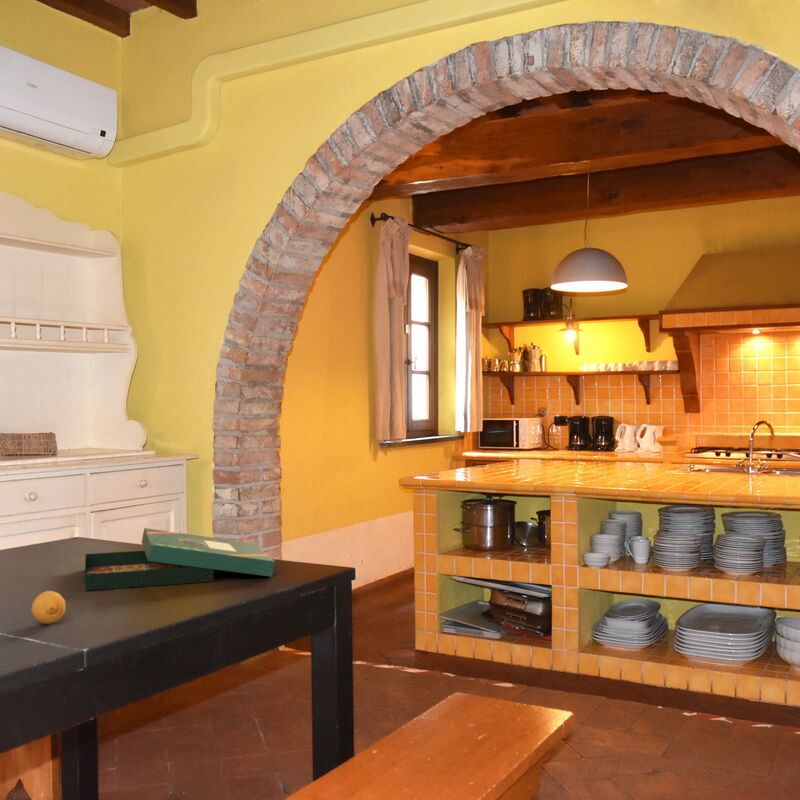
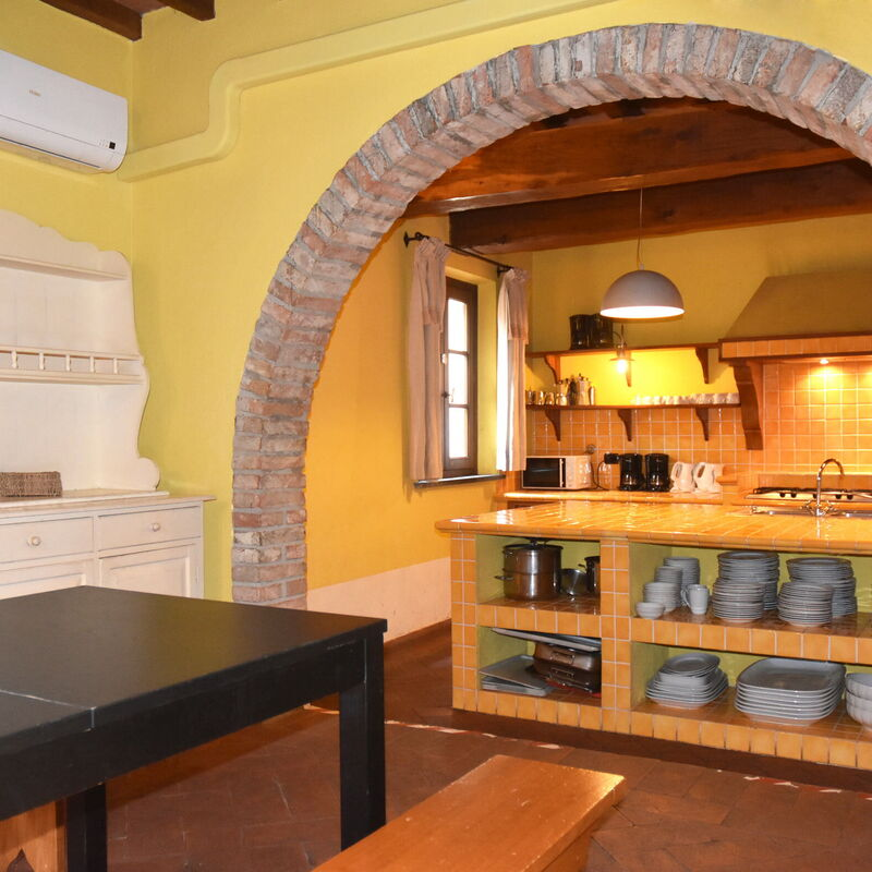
- lemon [30,590,66,625]
- board game [84,527,276,591]
